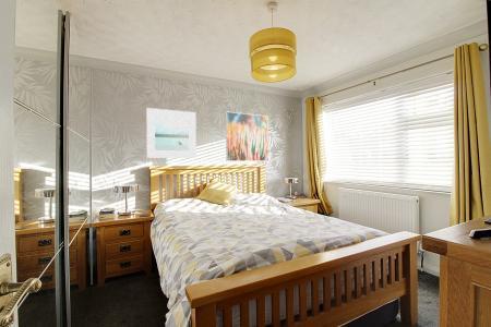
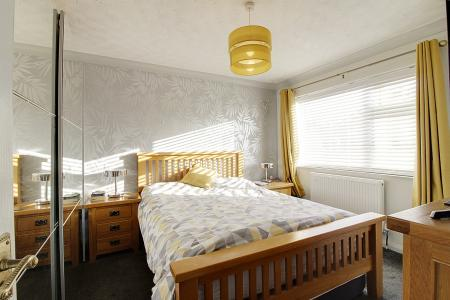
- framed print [145,107,197,159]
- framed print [225,110,270,162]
